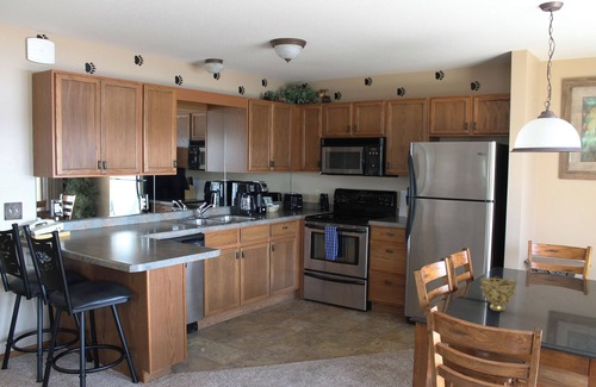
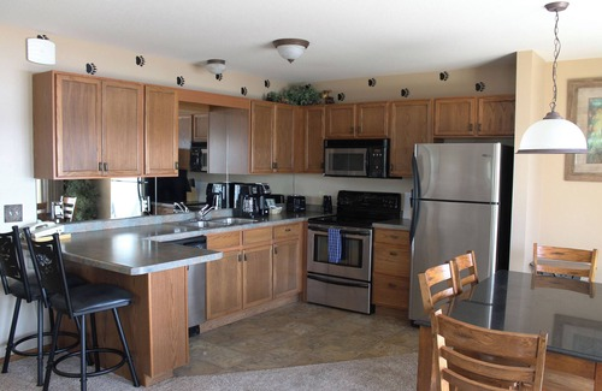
- decorative bowl [479,275,519,312]
